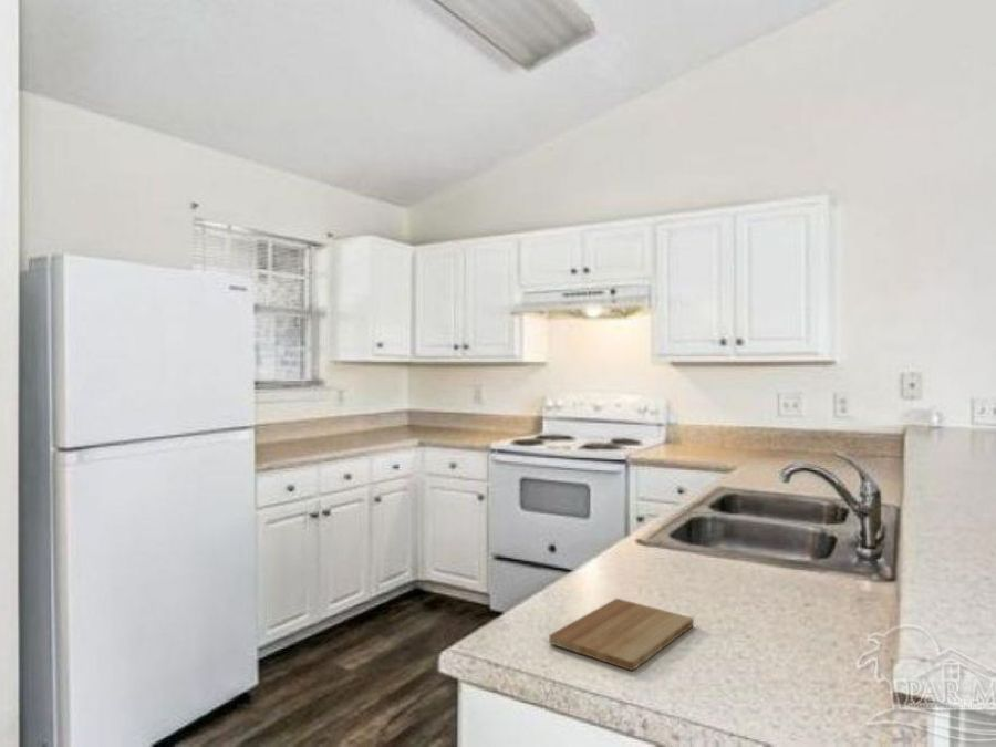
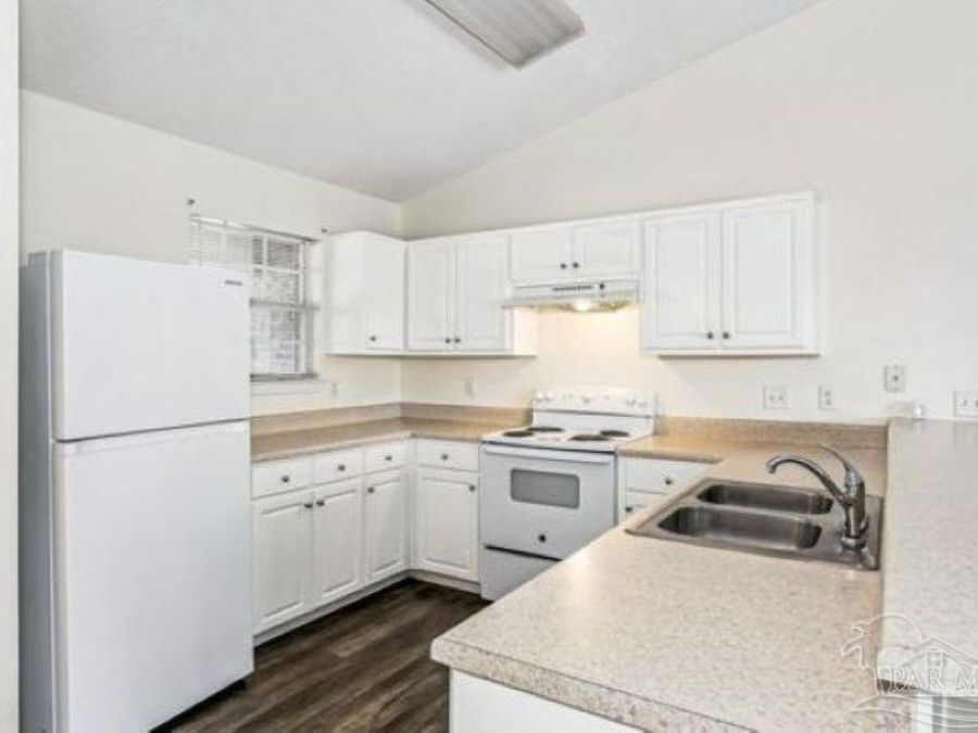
- cutting board [548,598,695,672]
